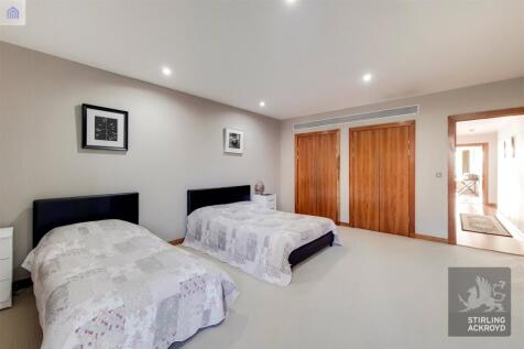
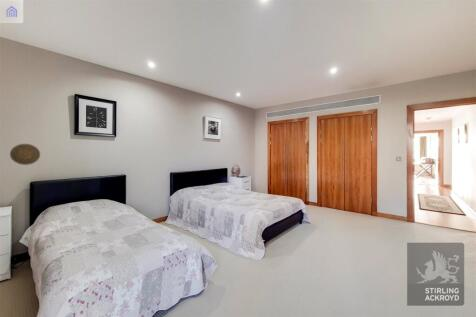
+ decorative plate [9,143,41,166]
